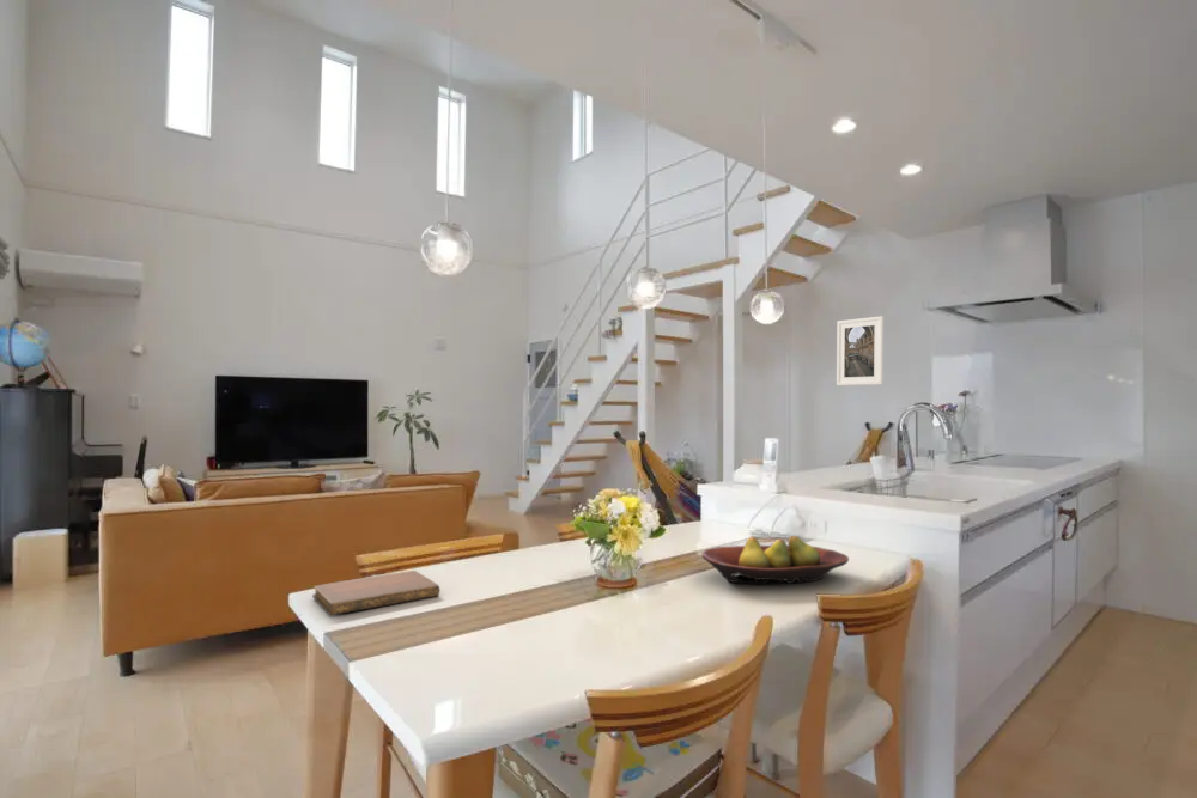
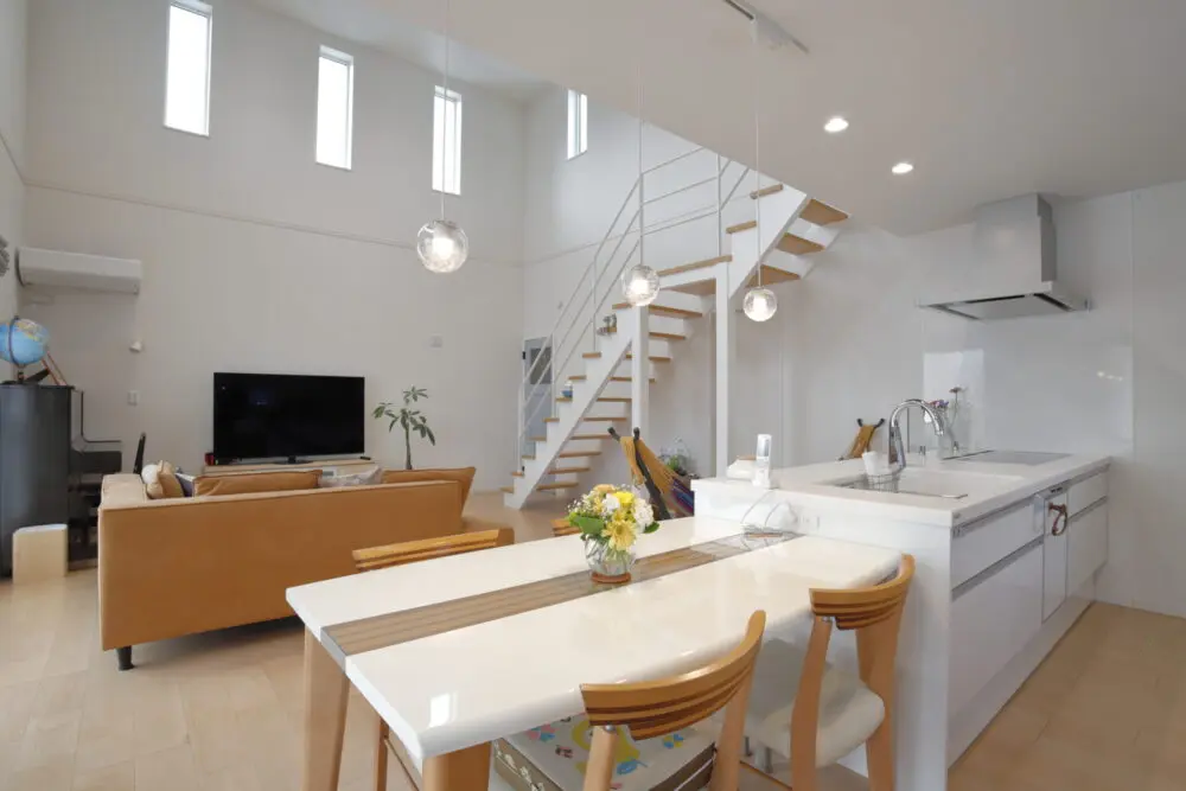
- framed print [836,315,885,386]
- fruit bowl [701,535,850,585]
- notebook [311,569,440,616]
